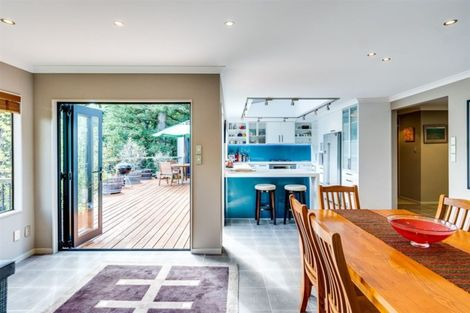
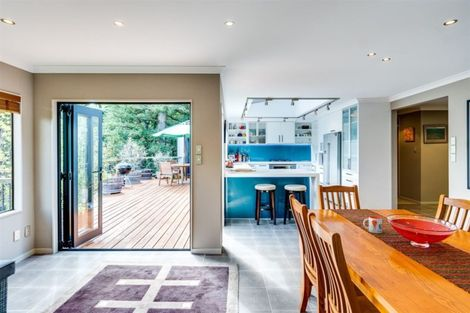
+ mug [362,215,383,234]
